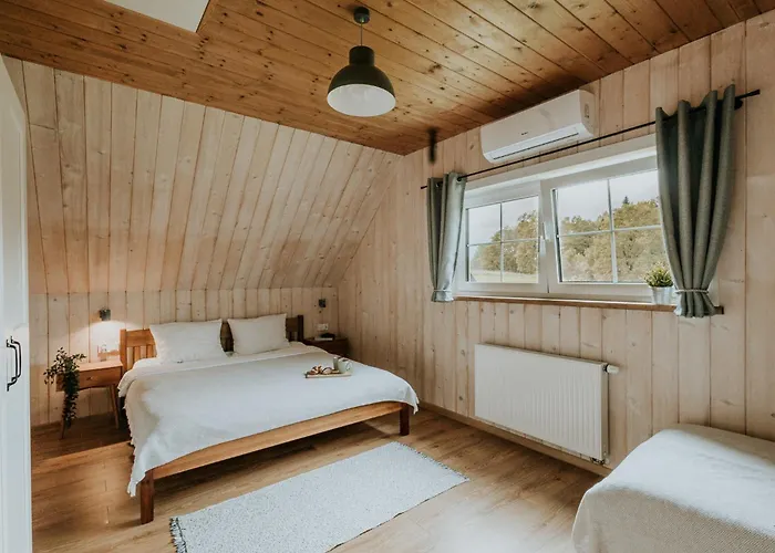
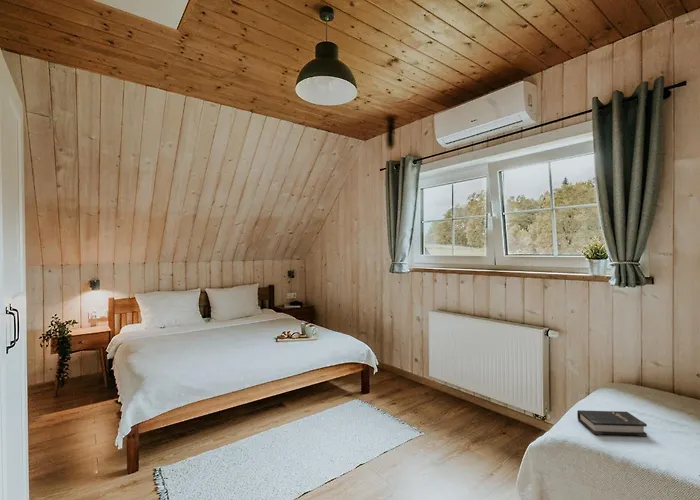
+ hardback book [576,409,648,437]
